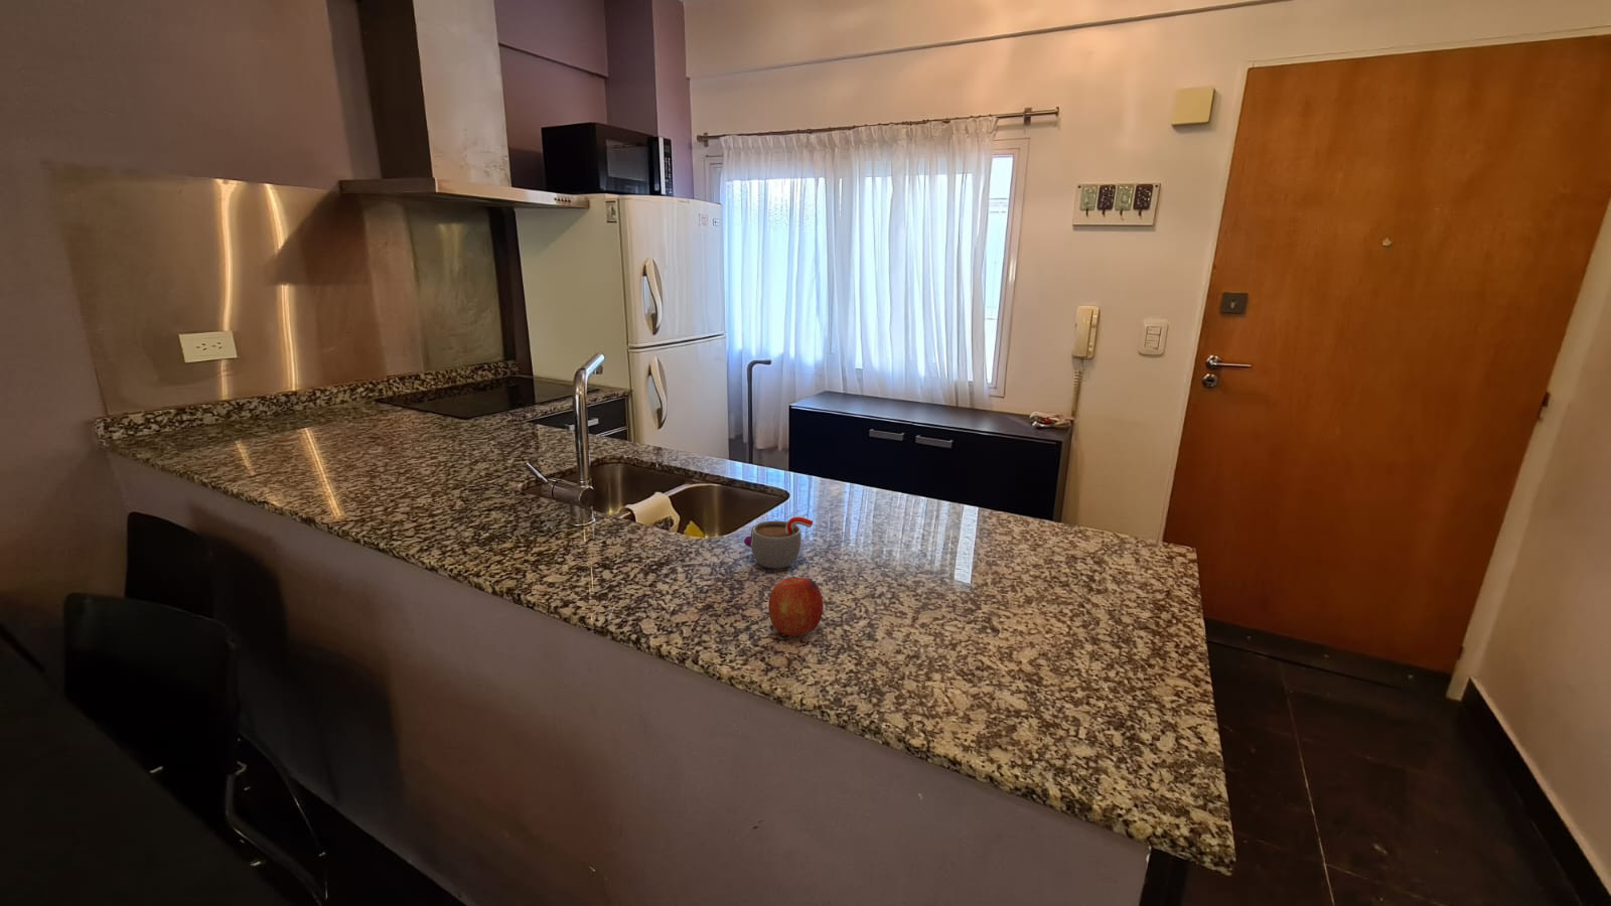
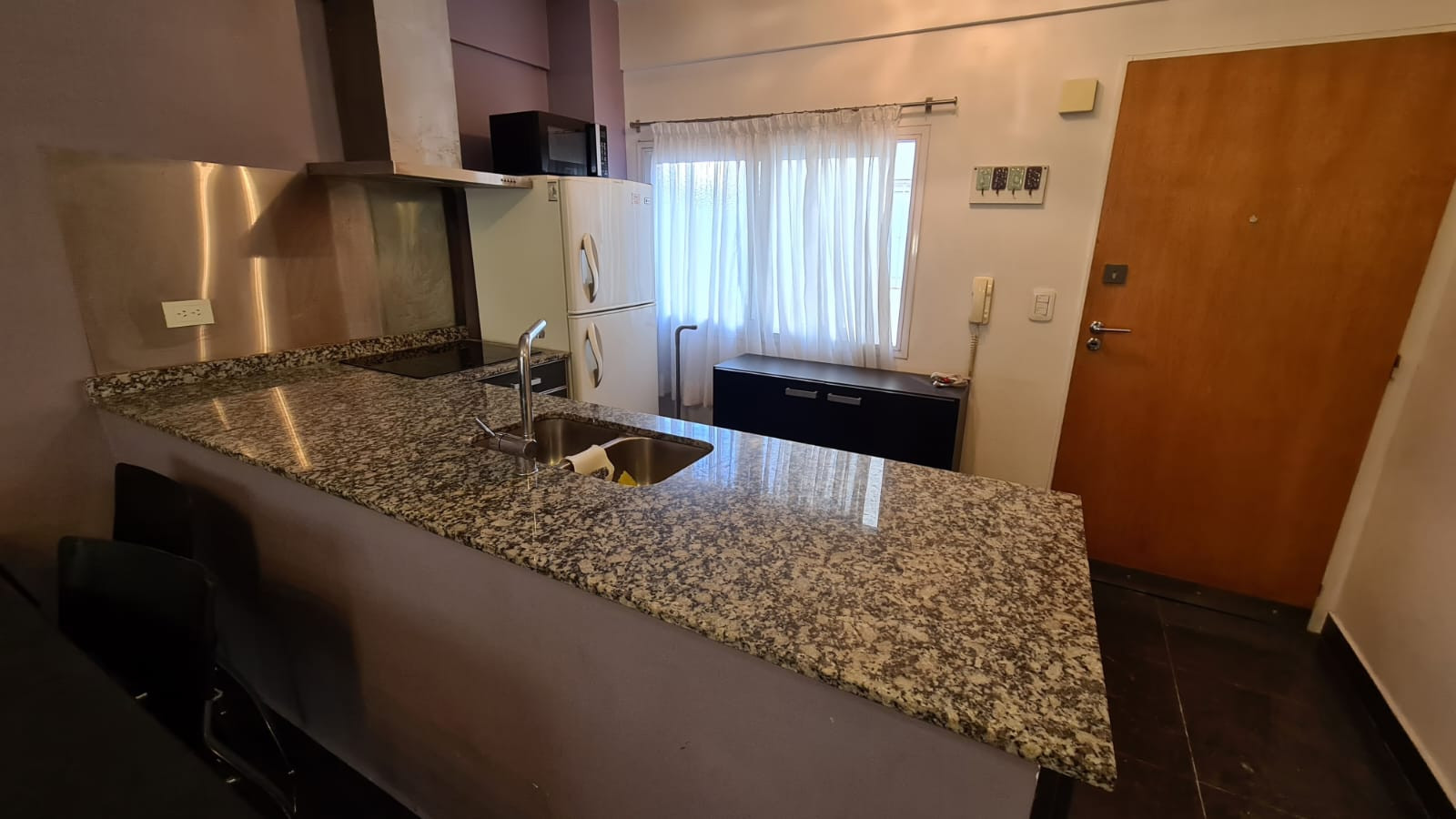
- fruit [767,576,823,637]
- mug [744,516,813,570]
